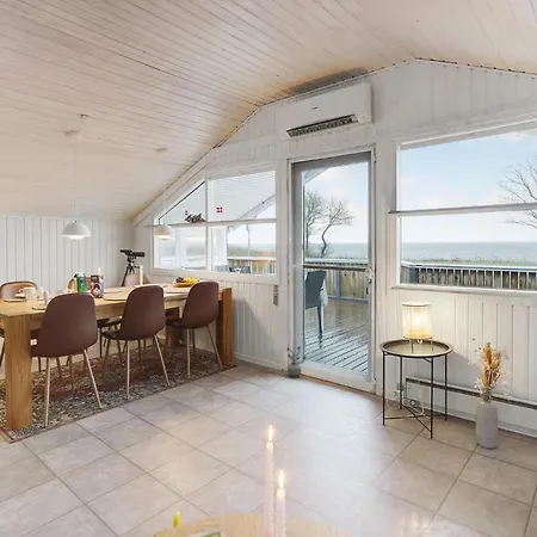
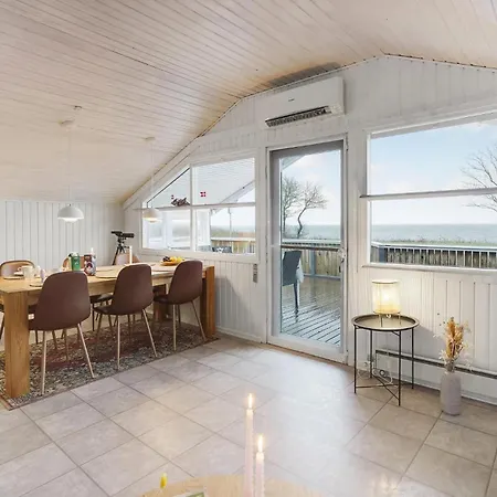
- potted plant [285,345,307,378]
